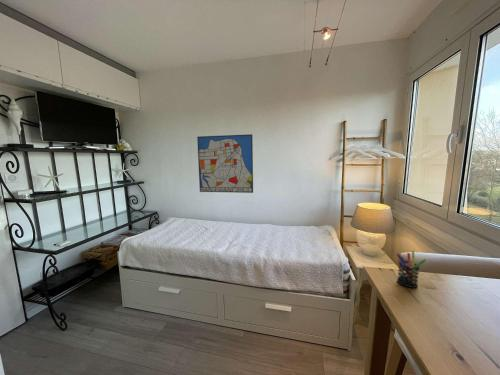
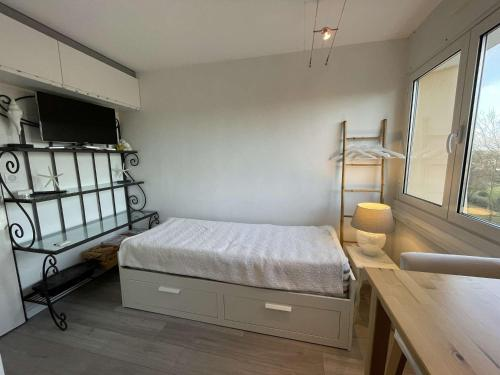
- wall art [196,133,254,194]
- pen holder [395,250,427,289]
